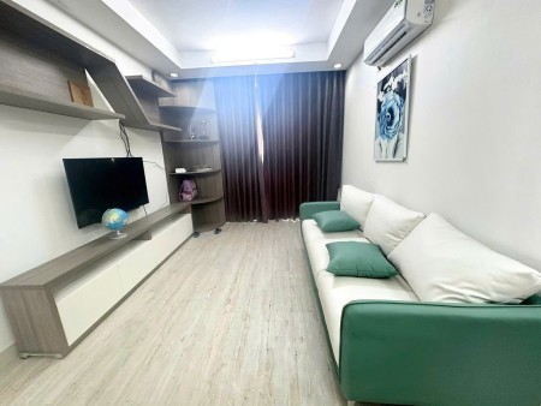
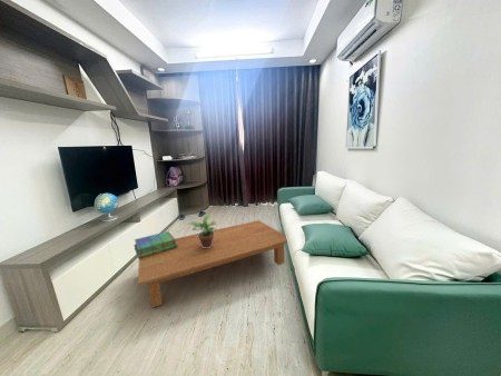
+ stack of books [132,230,178,260]
+ coffee table [137,219,288,309]
+ potted plant [188,214,218,248]
